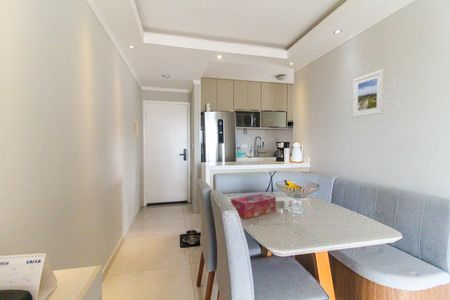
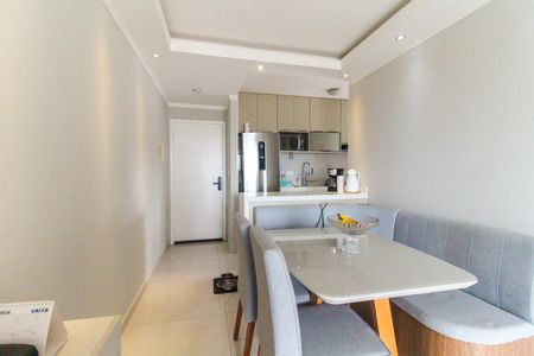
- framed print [352,68,386,118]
- tissue box [230,193,277,220]
